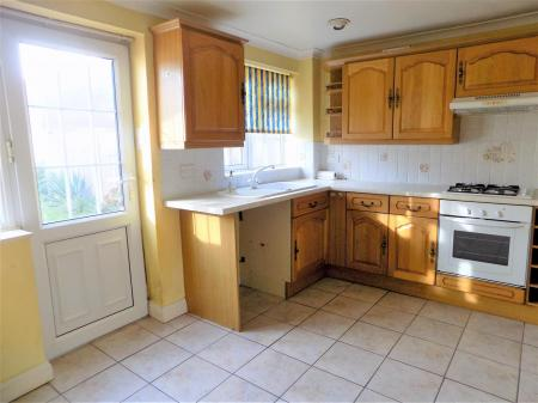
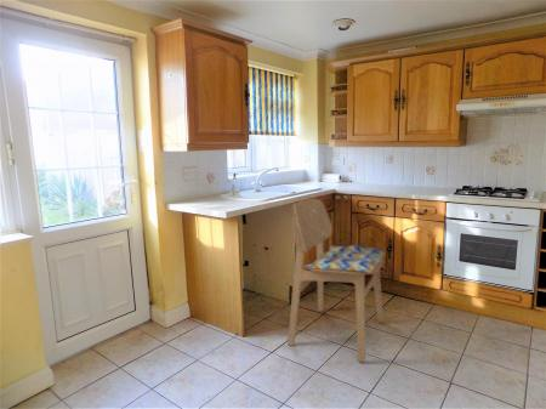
+ dining chair [286,198,387,364]
